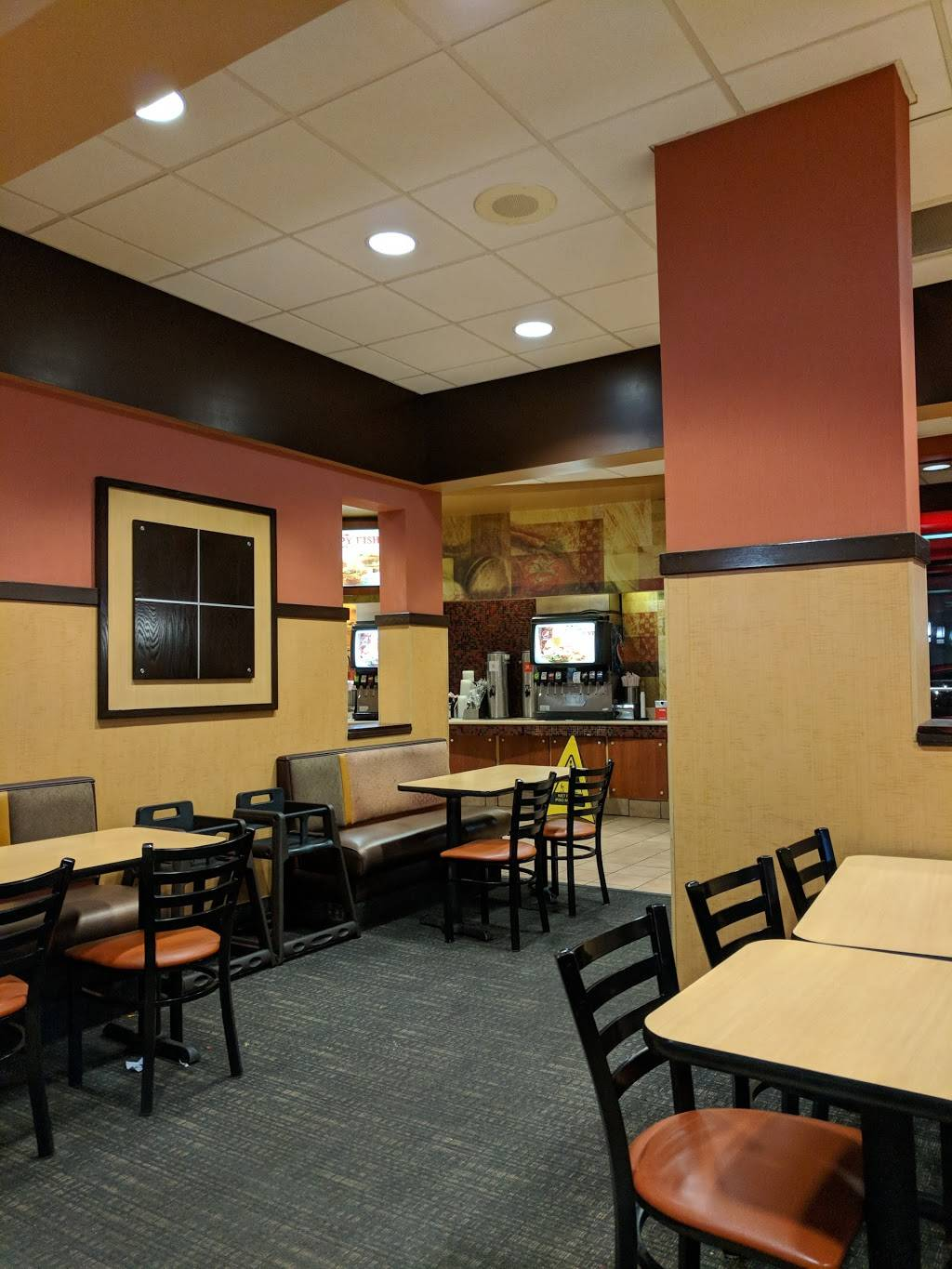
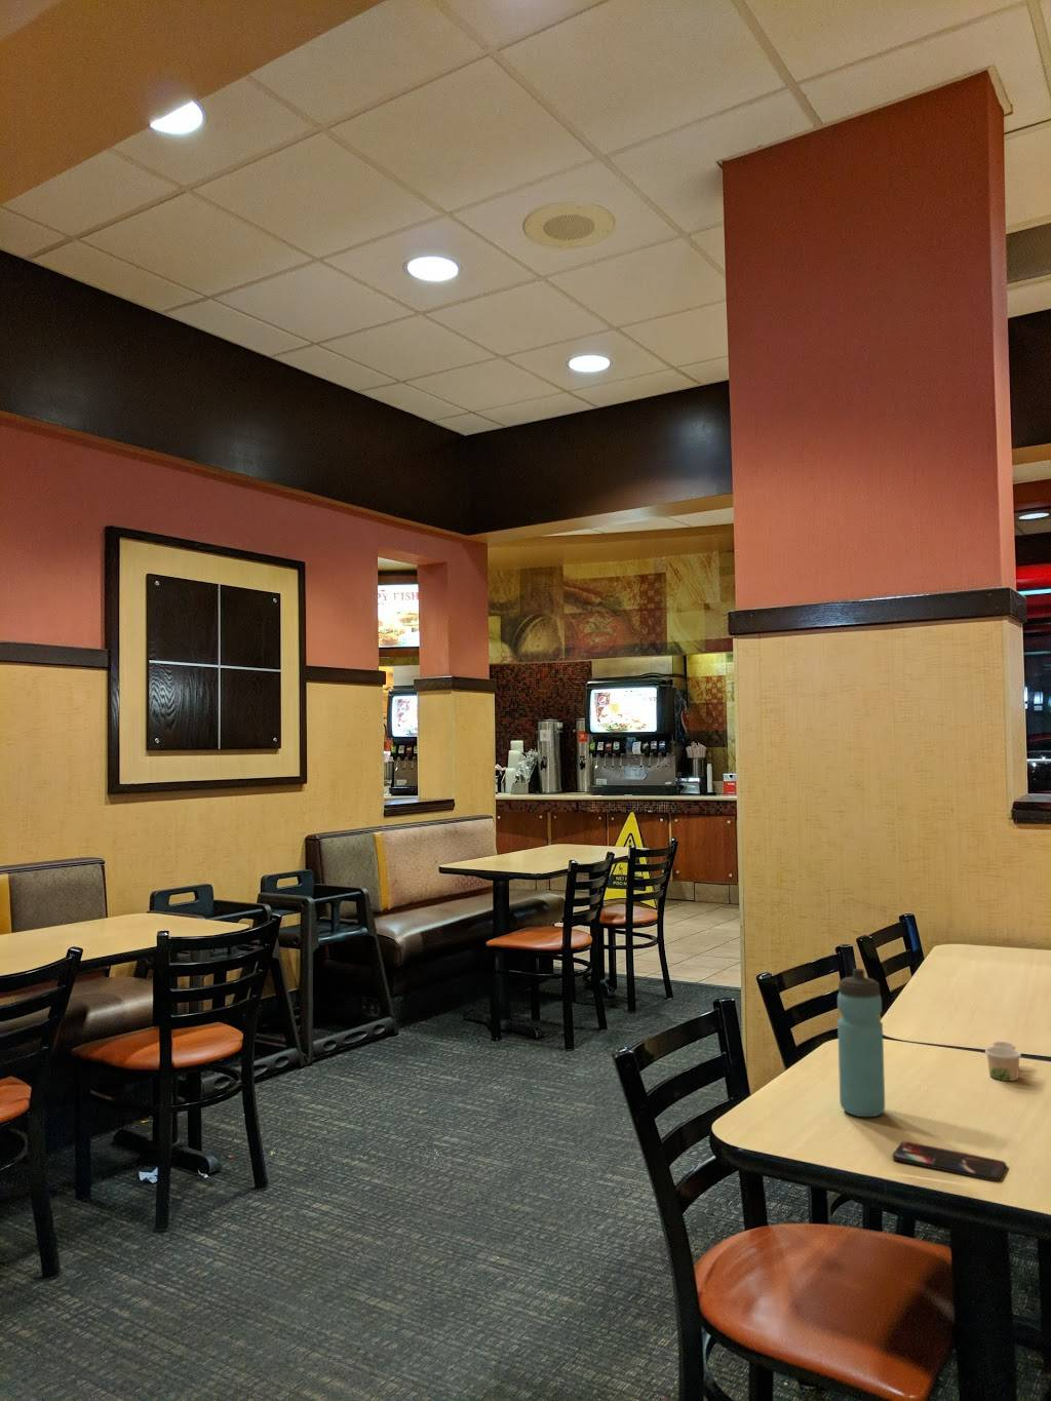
+ paper cup [985,1041,1022,1082]
+ water bottle [837,968,885,1117]
+ smartphone [891,1140,1008,1182]
